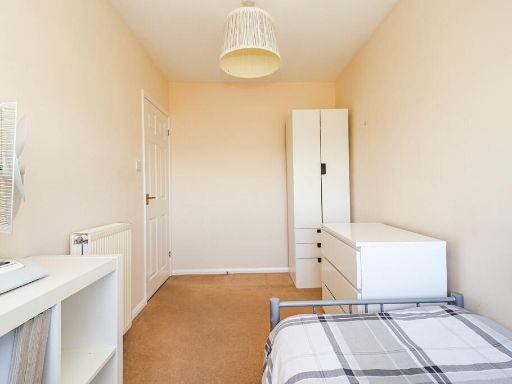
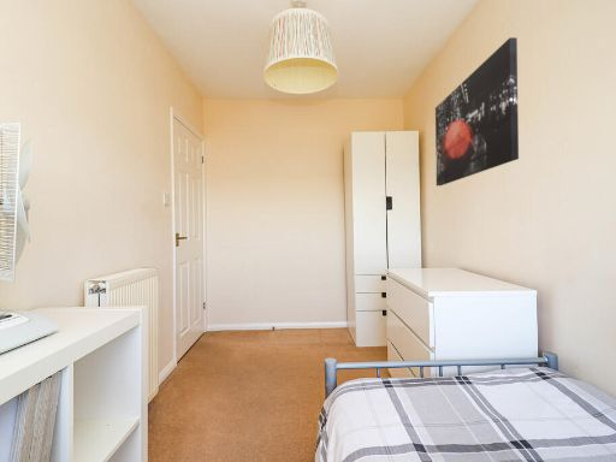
+ wall art [434,36,520,186]
